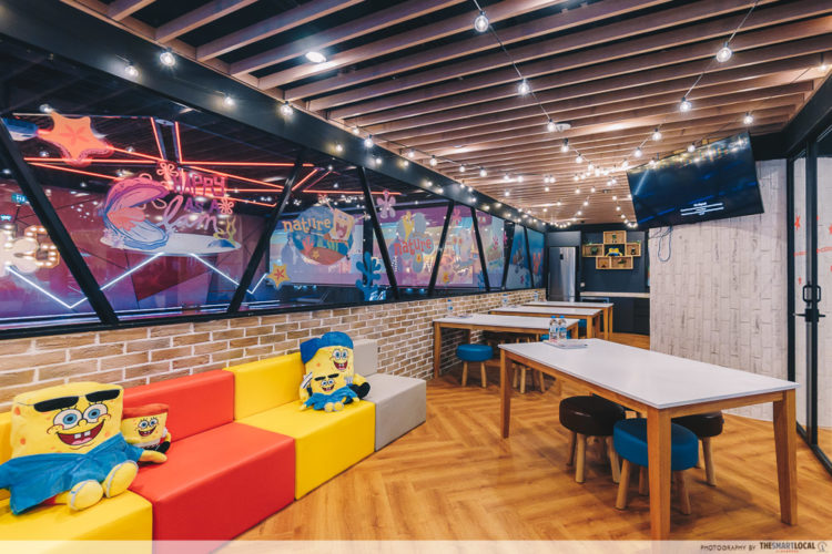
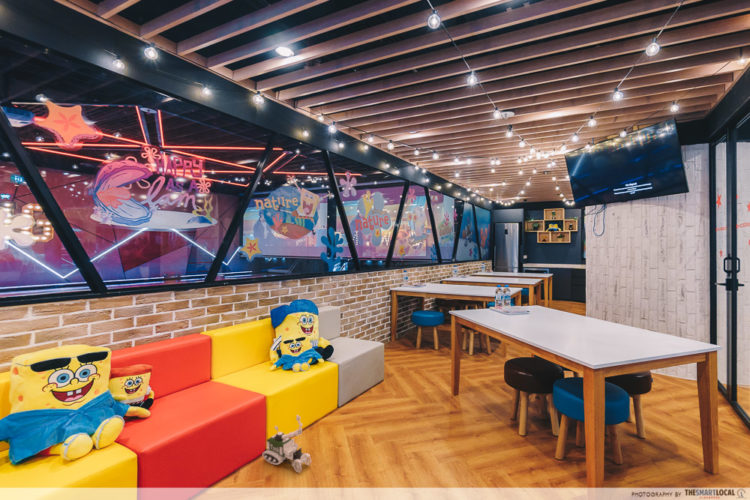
+ toy tank [261,414,312,473]
